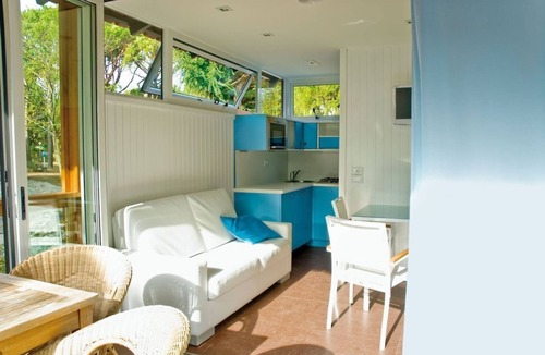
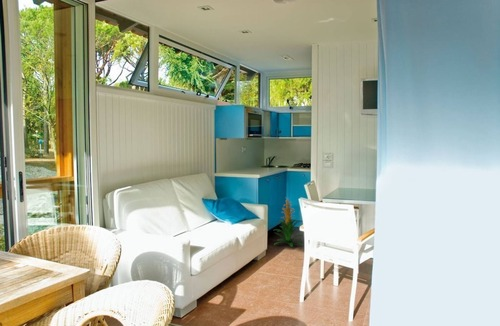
+ indoor plant [273,196,305,248]
